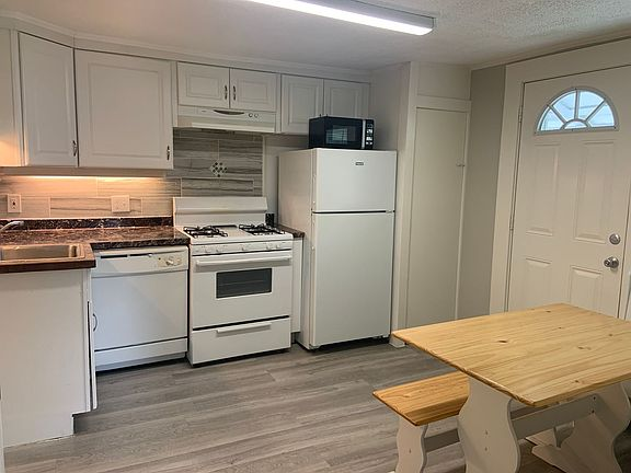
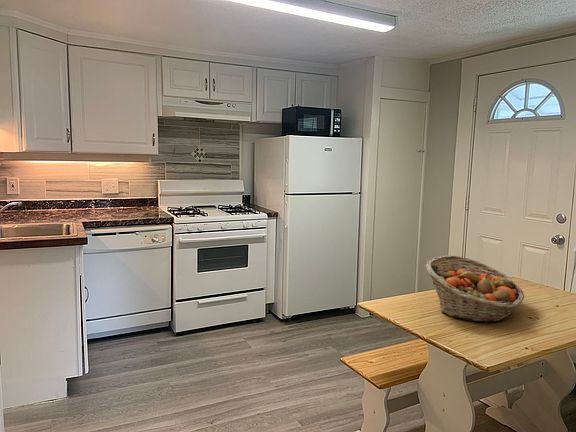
+ fruit basket [425,255,525,323]
